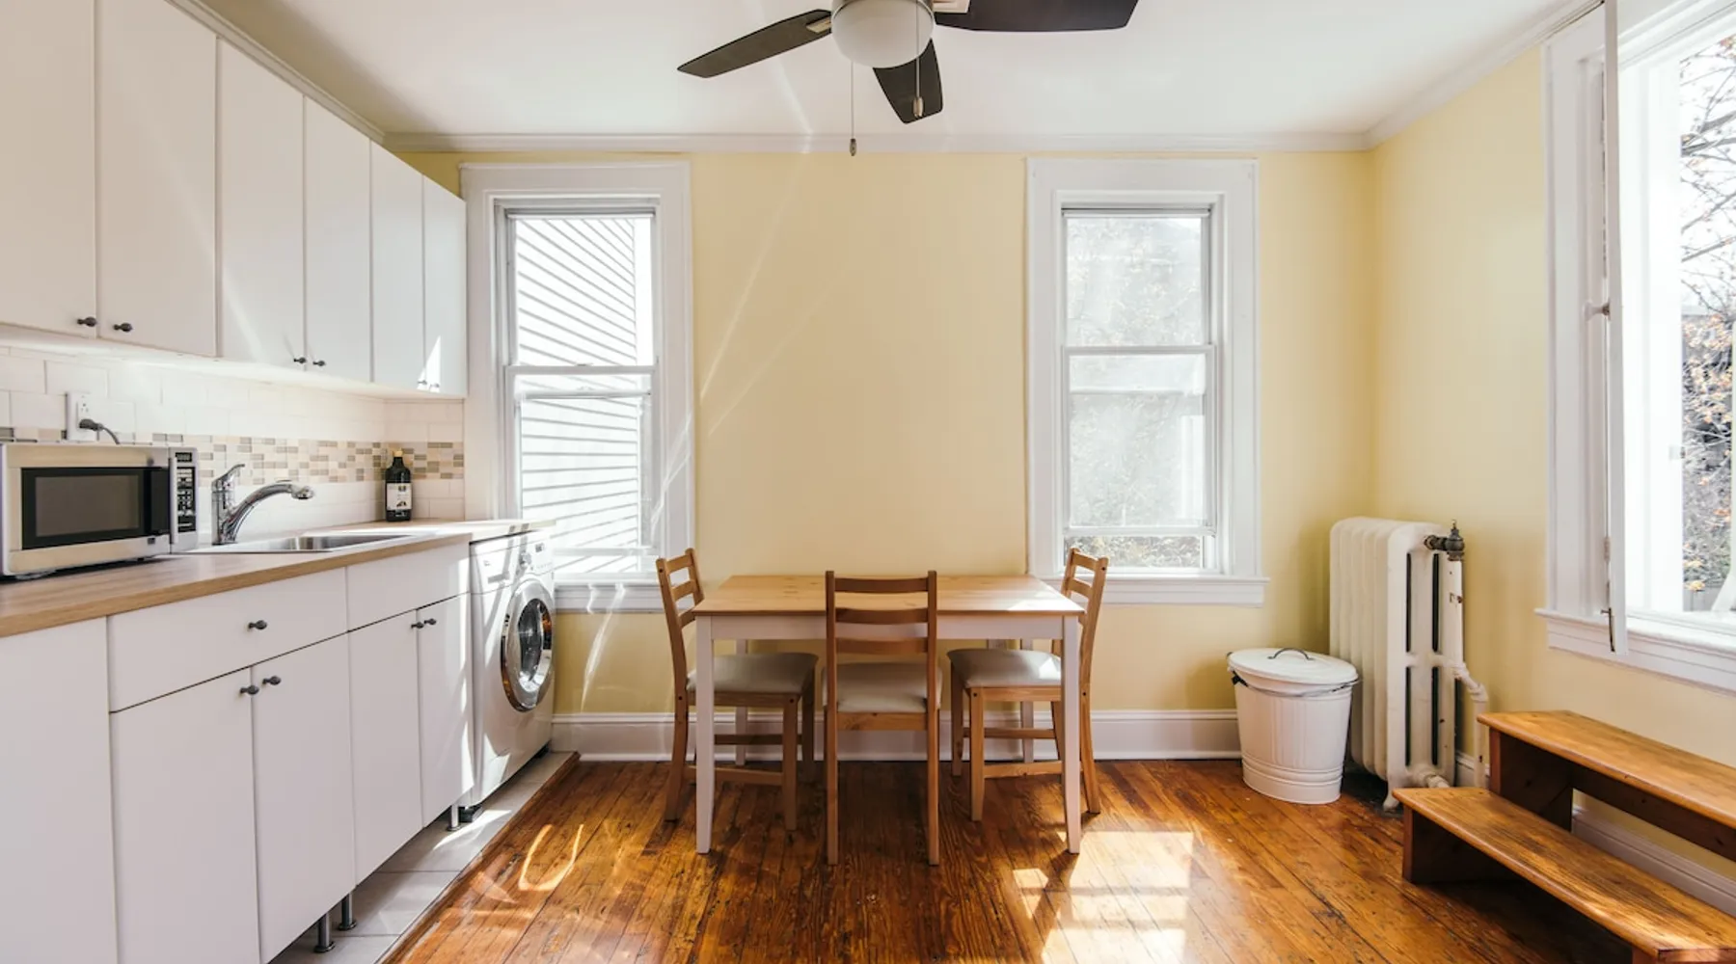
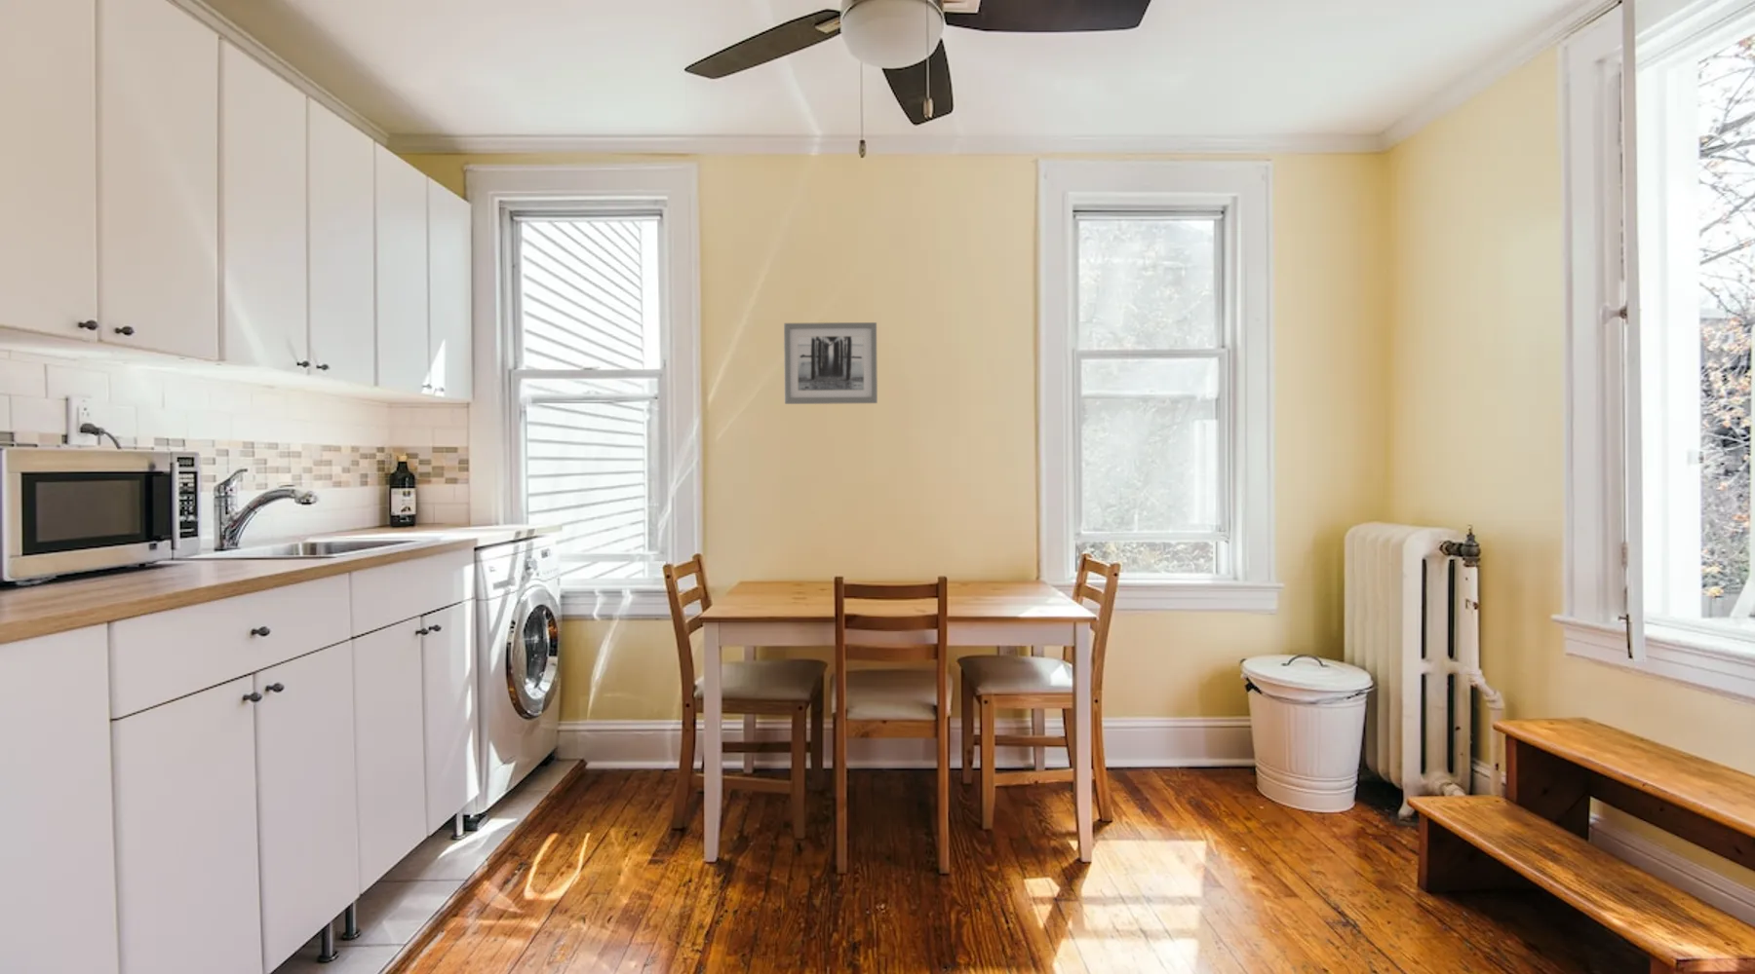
+ wall art [783,321,879,405]
